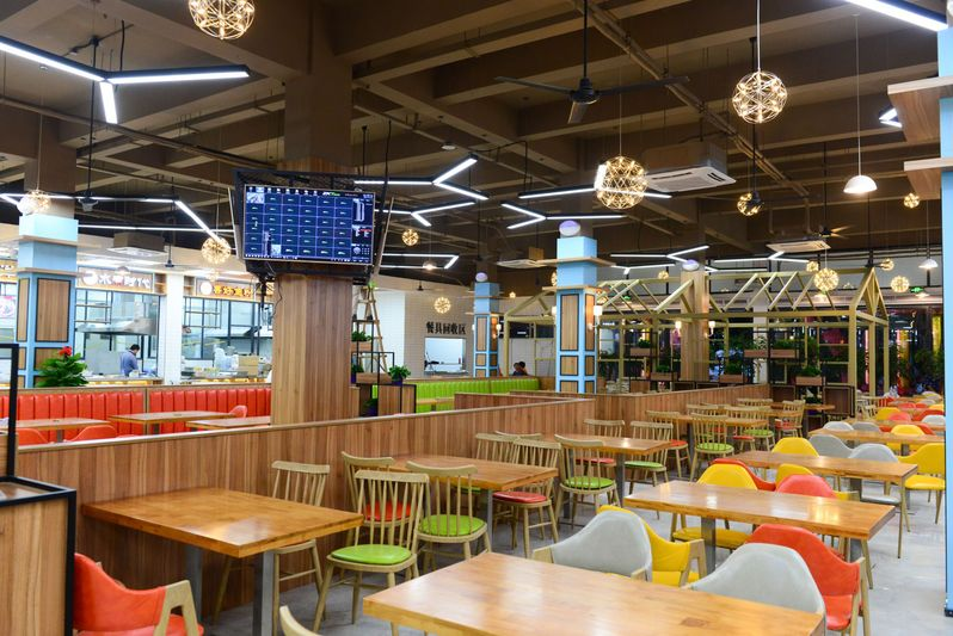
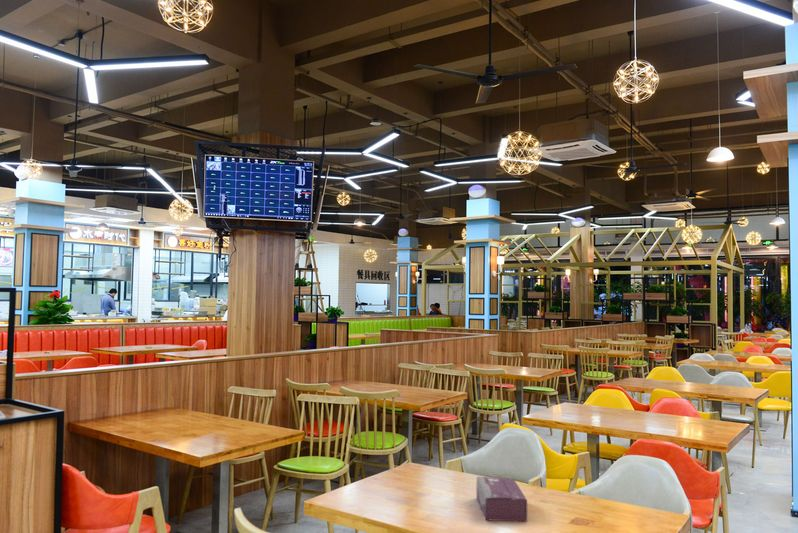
+ tissue box [476,475,528,522]
